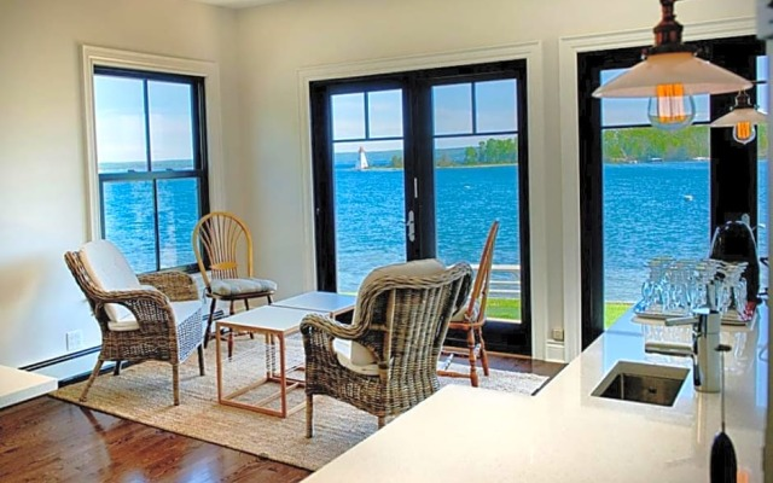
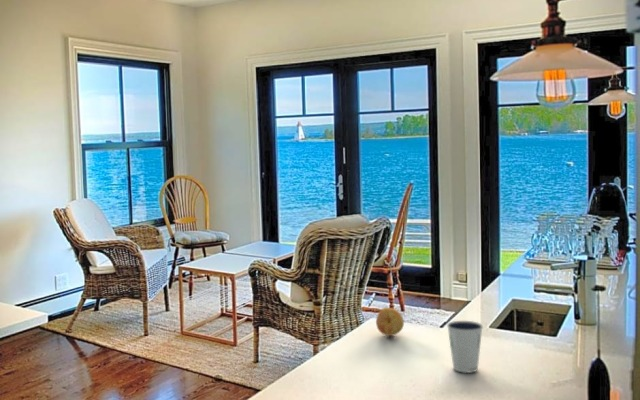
+ dixie cup [446,320,484,374]
+ fruit [375,307,405,337]
